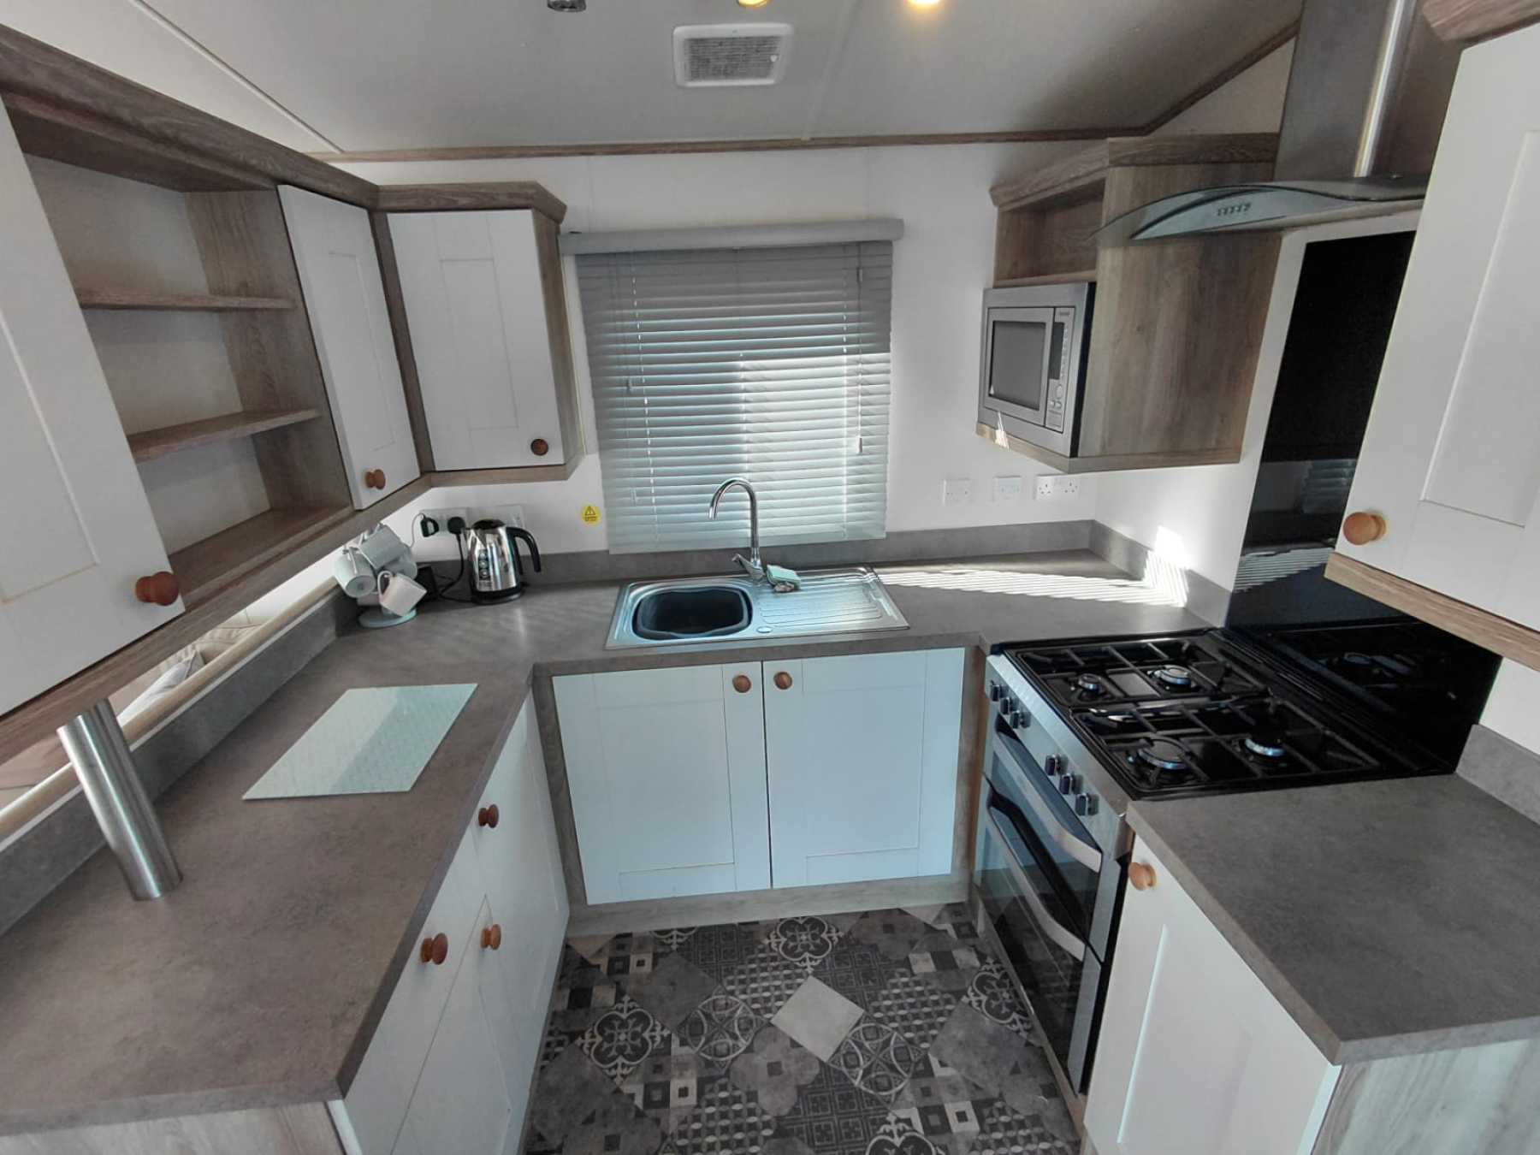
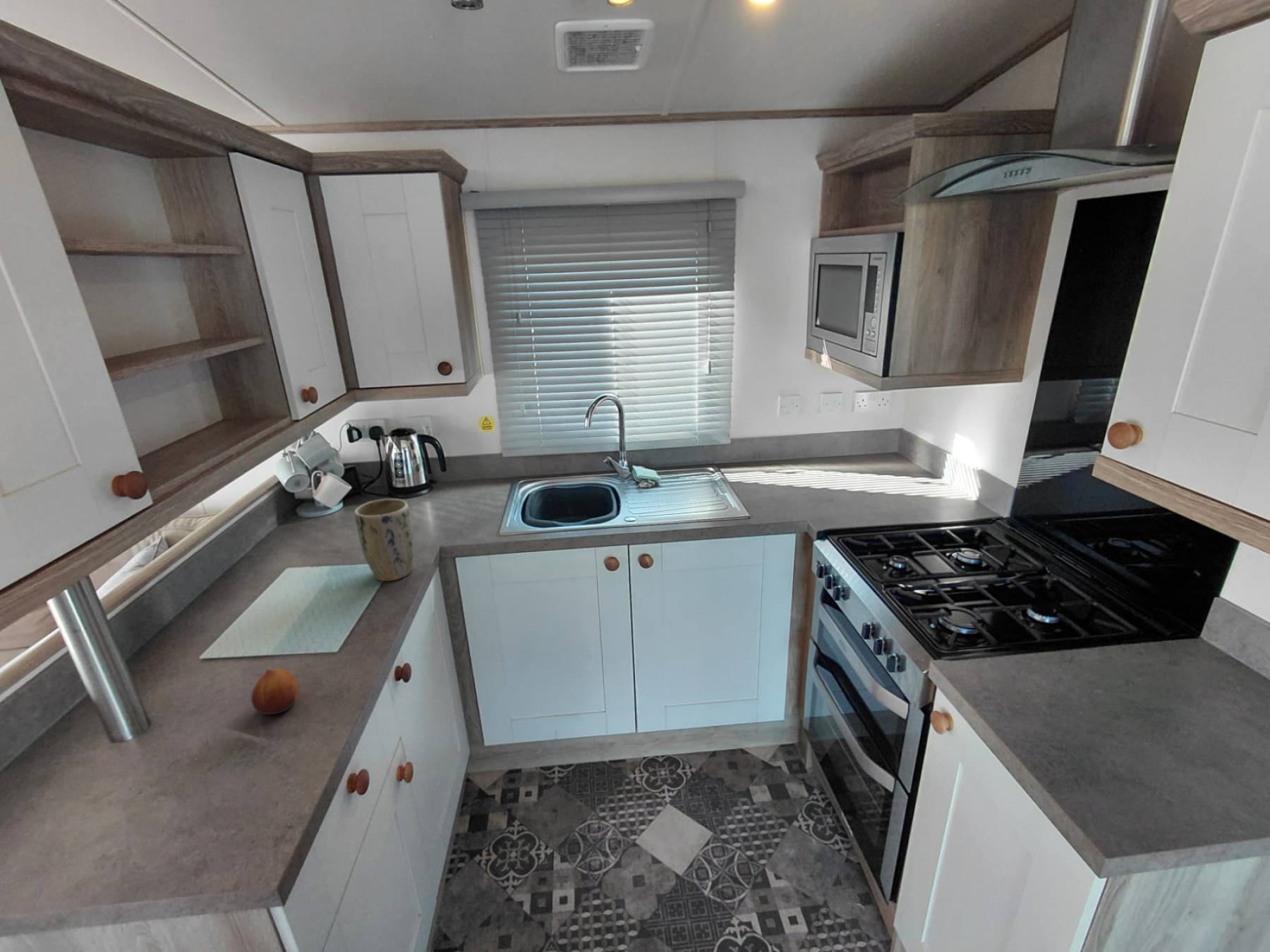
+ plant pot [354,498,415,582]
+ fruit [250,668,300,715]
